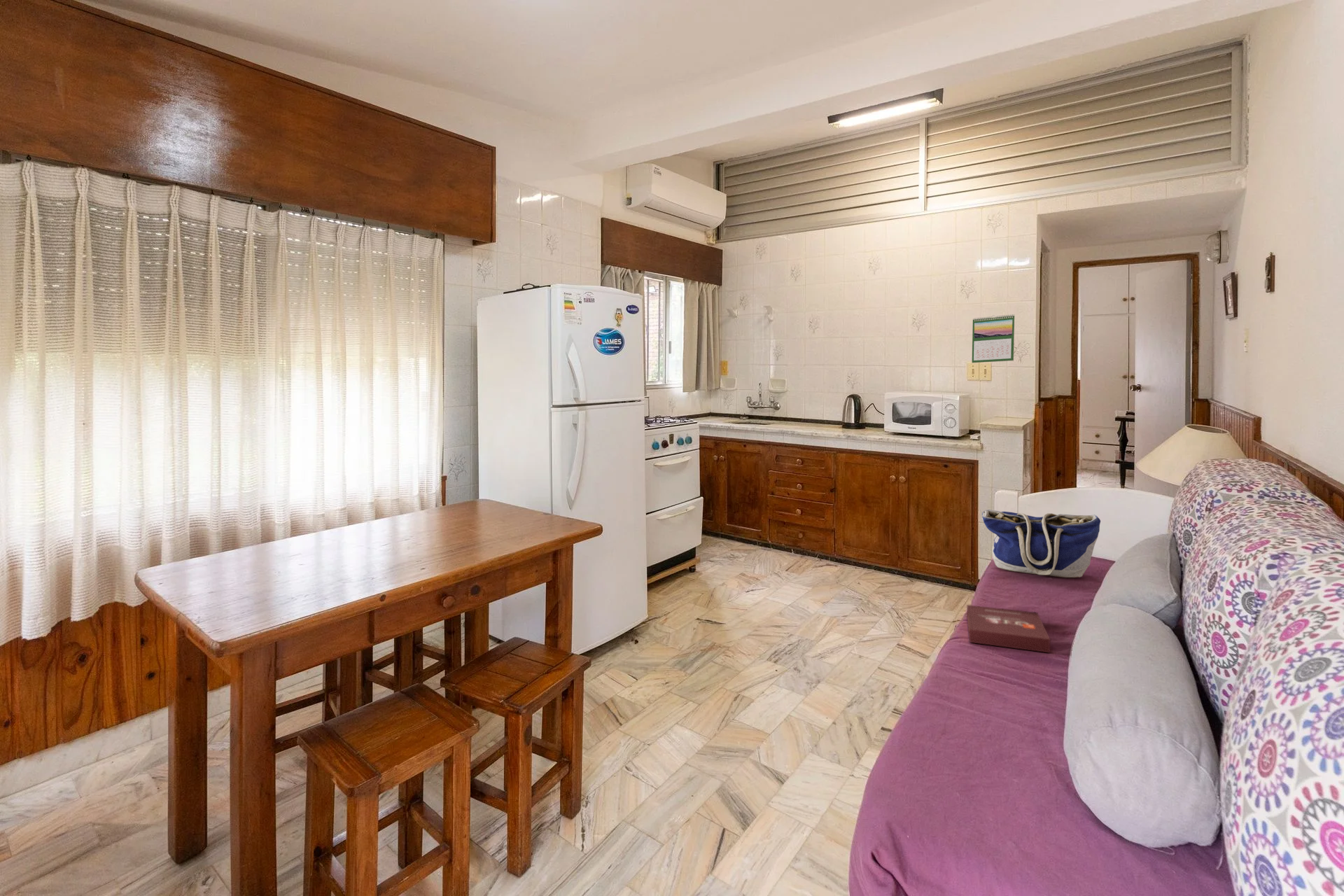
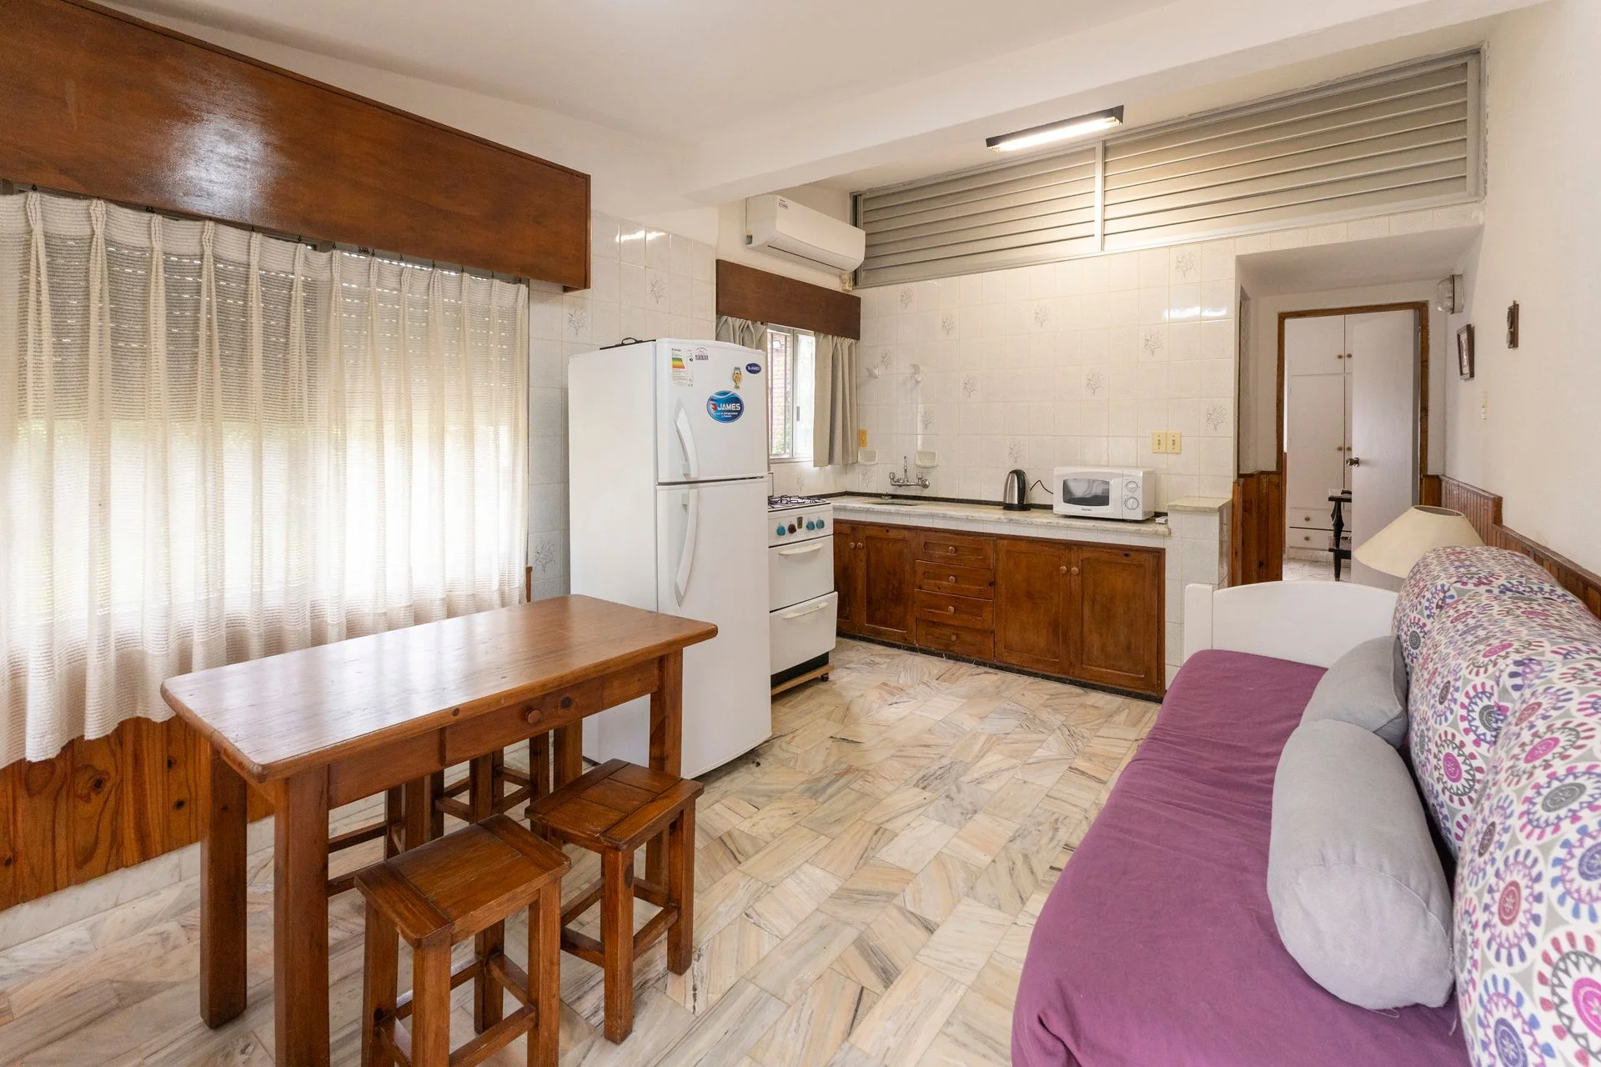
- calendar [972,314,1015,363]
- book [966,604,1051,654]
- tote bag [981,509,1101,578]
